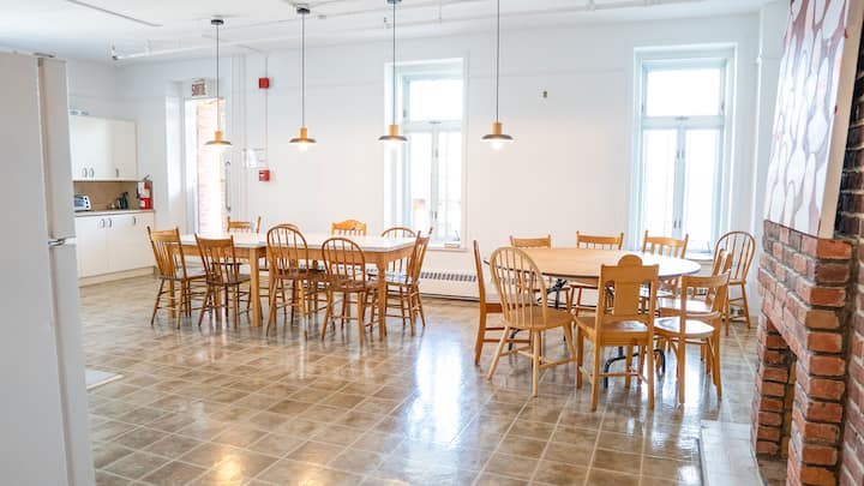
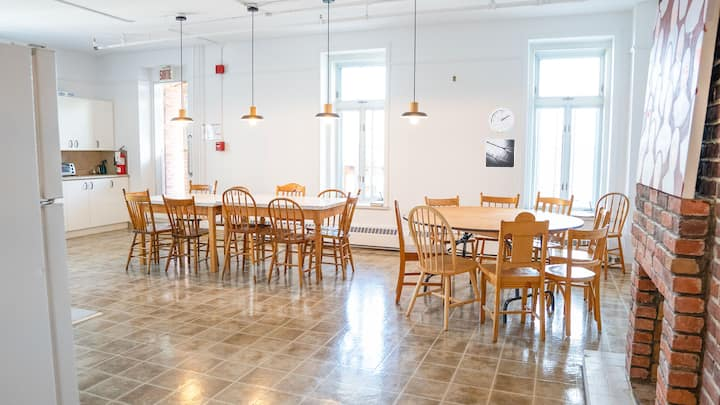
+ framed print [484,138,517,169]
+ wall clock [488,107,515,134]
